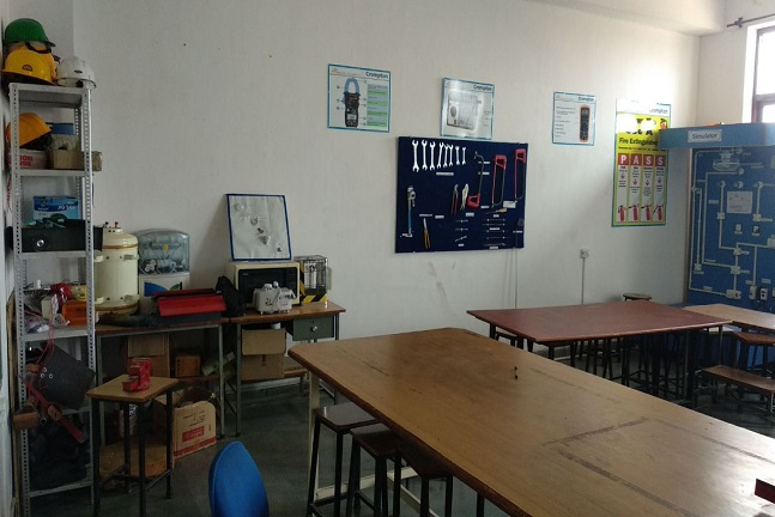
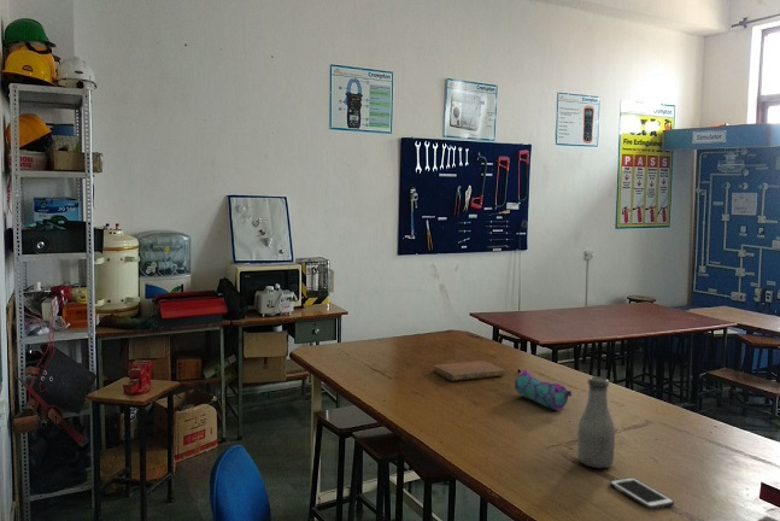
+ pencil case [514,369,573,412]
+ bottle [576,375,616,469]
+ notebook [432,359,506,382]
+ cell phone [609,476,675,510]
